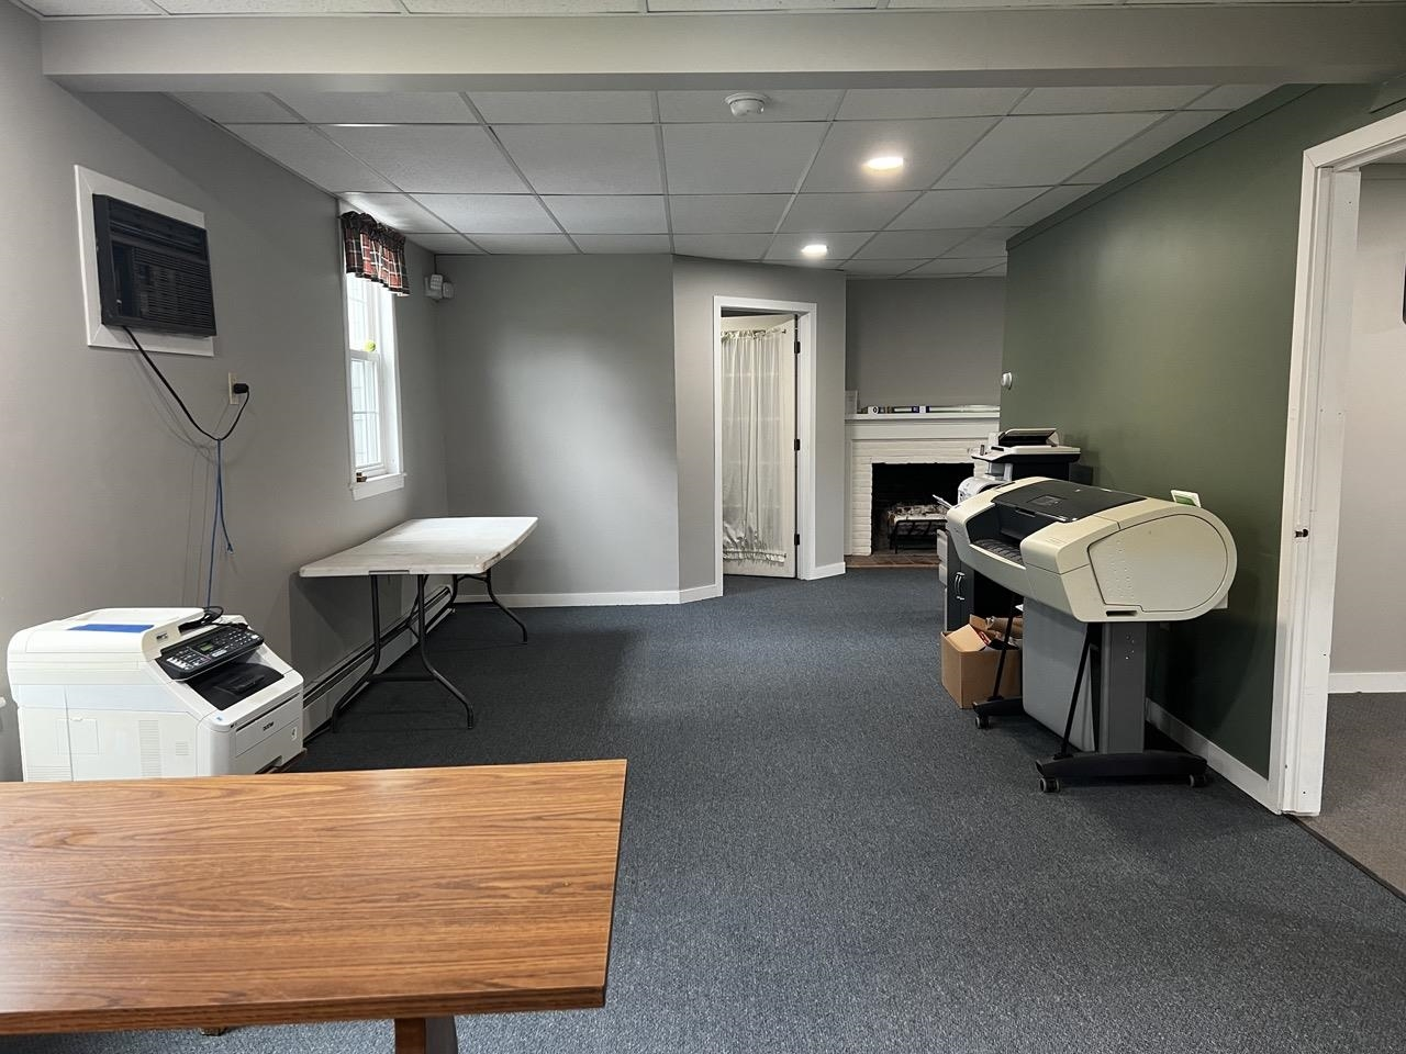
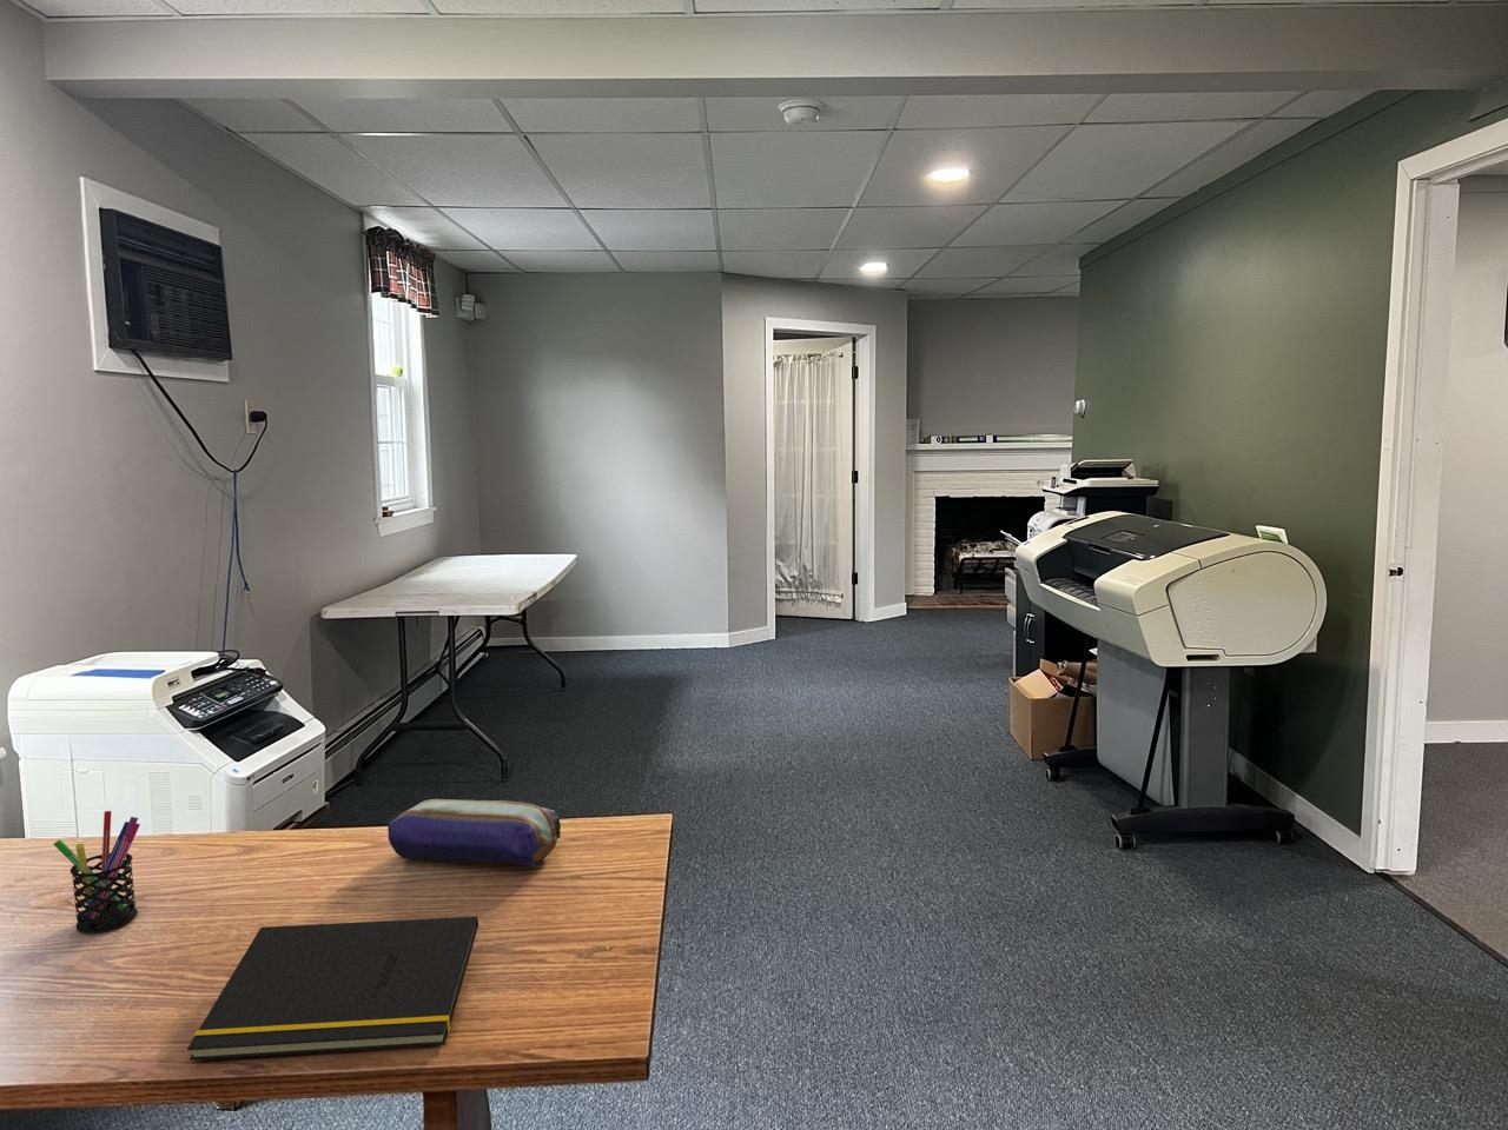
+ pen holder [52,810,141,933]
+ pencil case [386,798,562,868]
+ notepad [186,915,480,1061]
